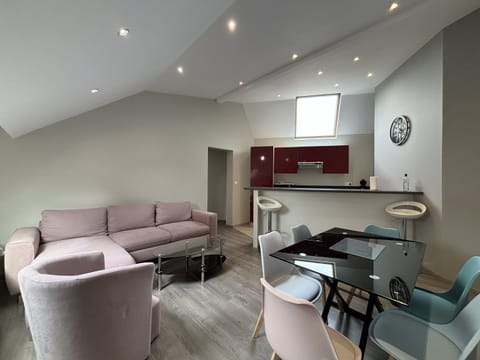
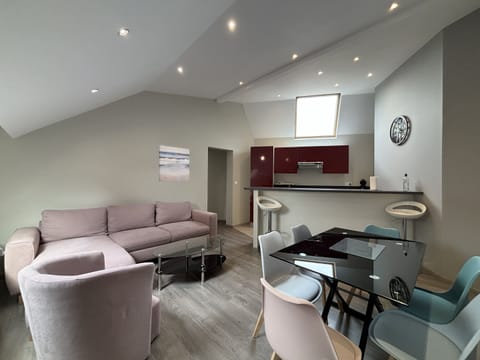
+ wall art [158,144,190,182]
